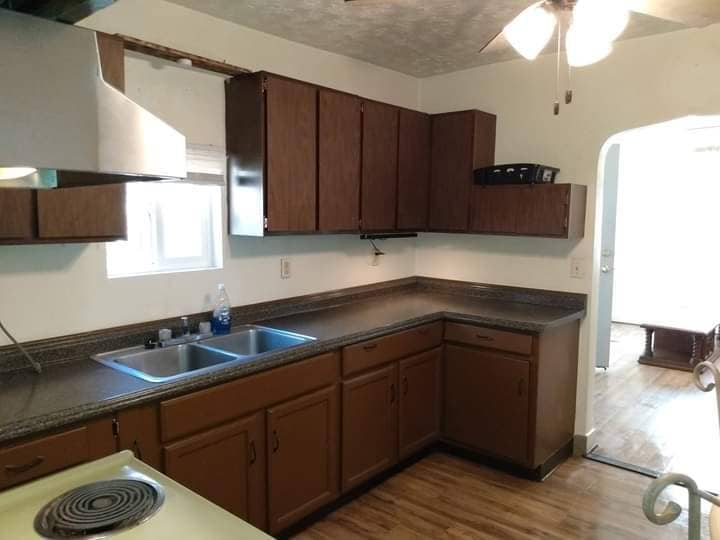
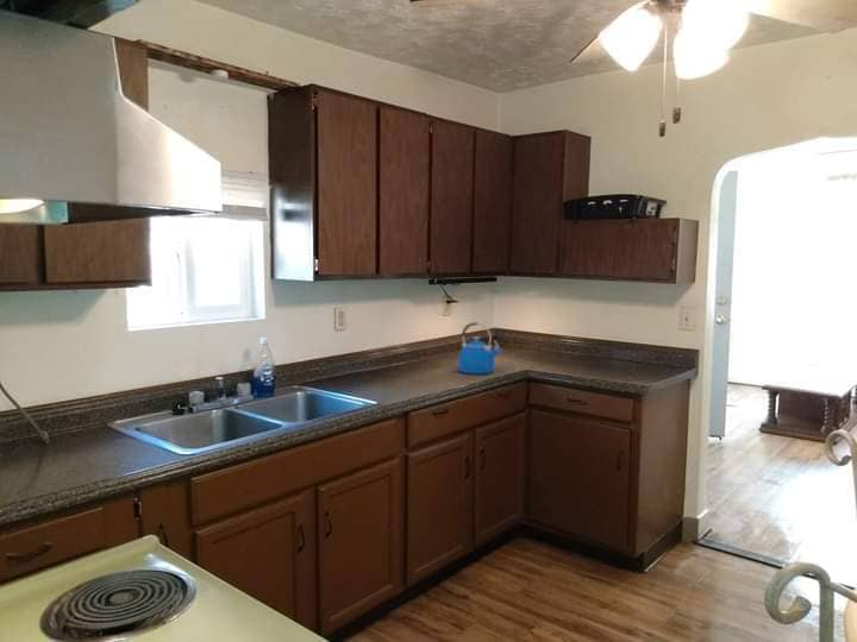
+ kettle [457,321,503,376]
